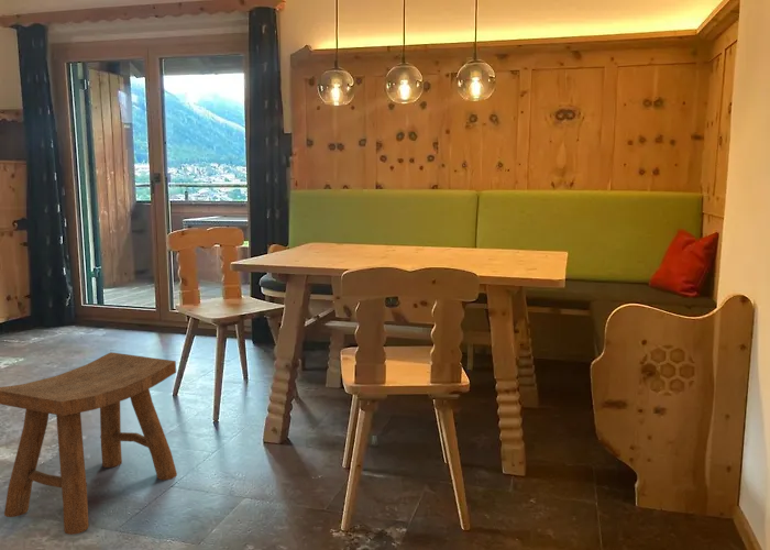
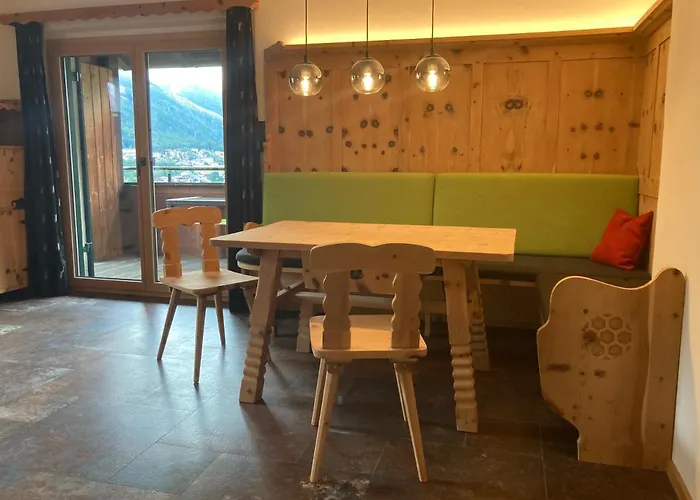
- stool [0,351,178,536]
